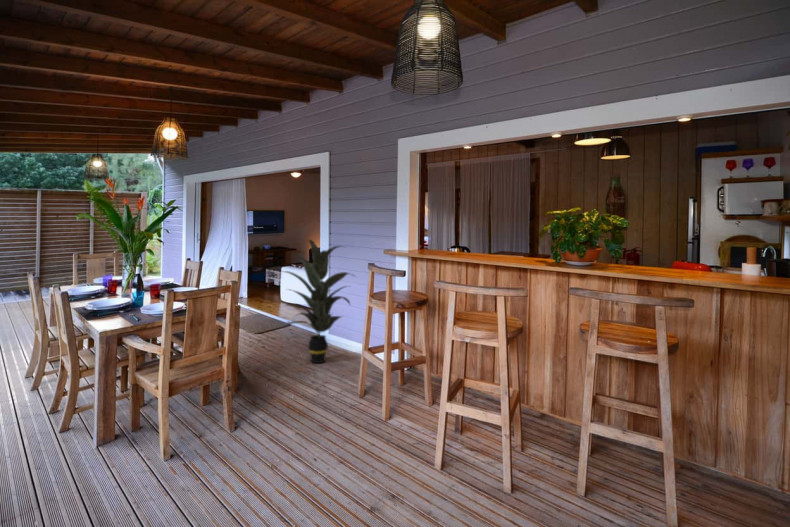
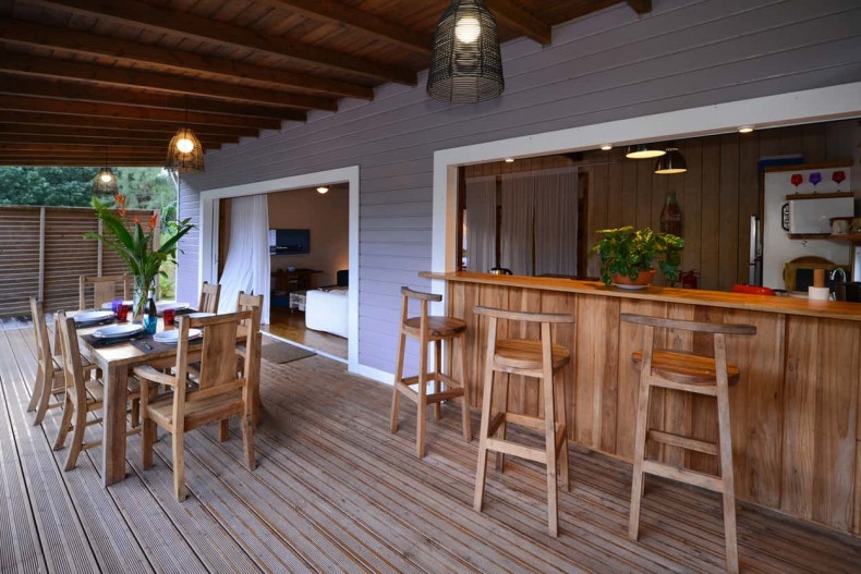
- indoor plant [280,239,357,364]
